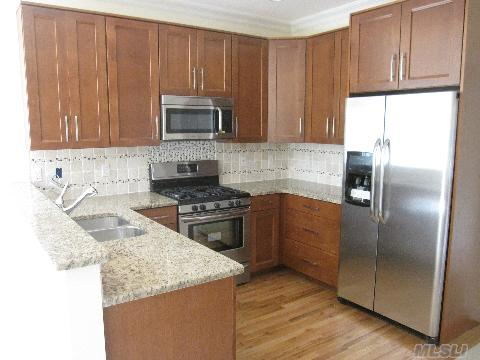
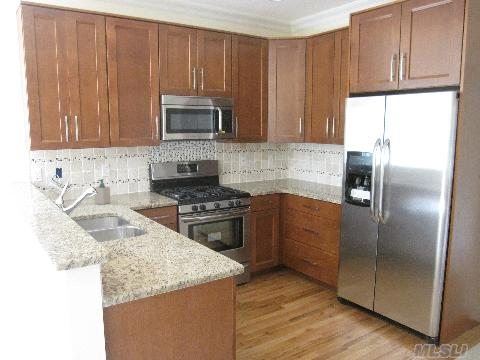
+ soap bottle [93,178,111,205]
